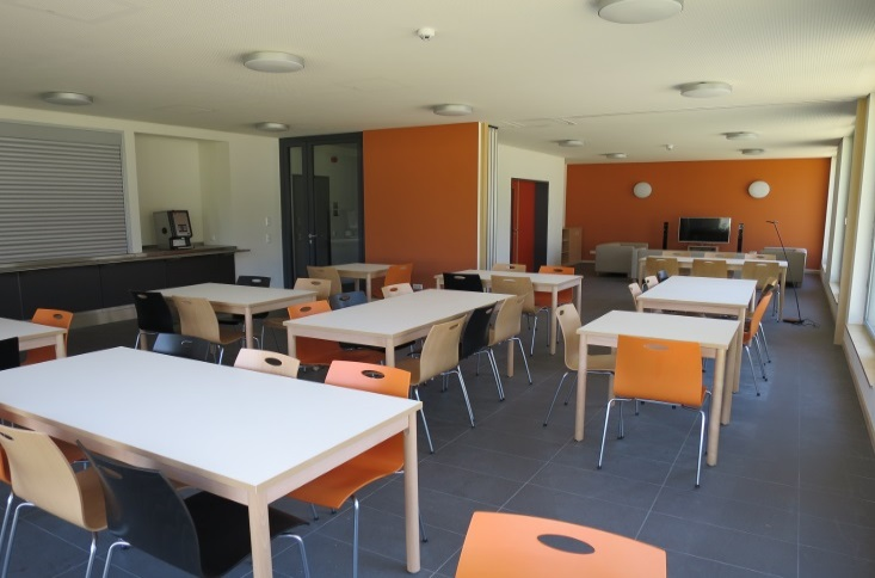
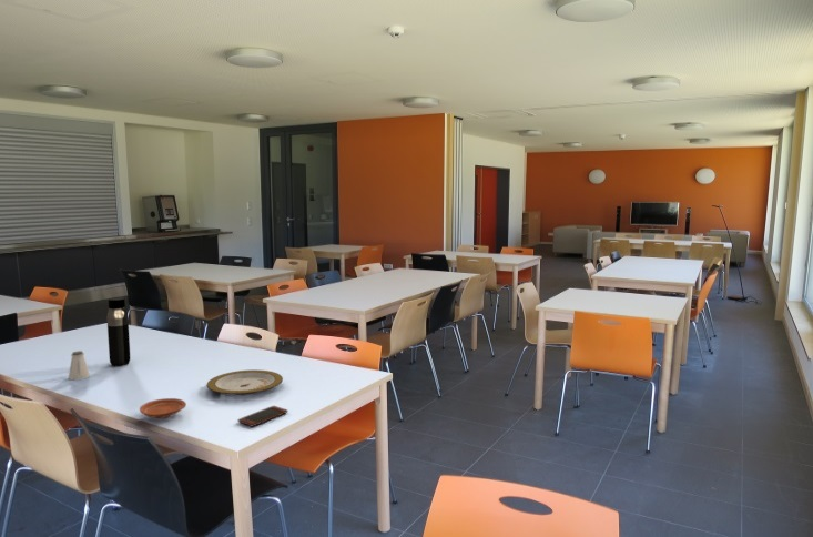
+ plate [139,397,187,419]
+ plate [206,368,284,396]
+ saltshaker [68,349,91,381]
+ water bottle [105,296,131,367]
+ smartphone [236,405,289,427]
